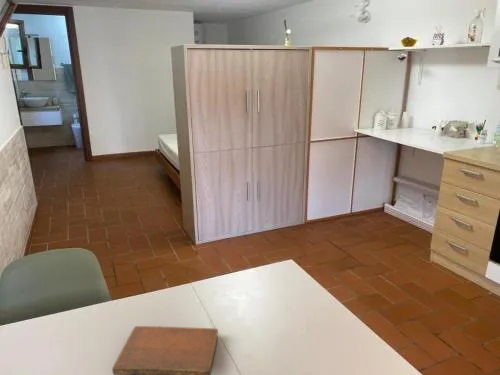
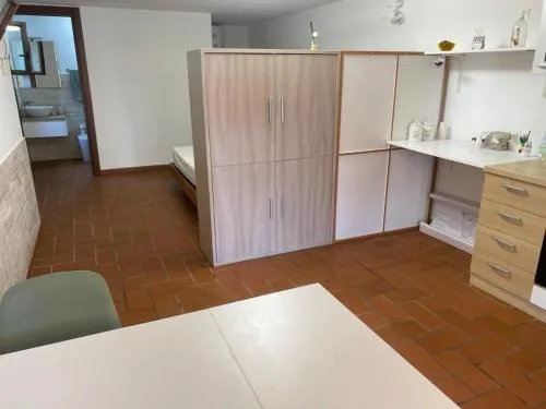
- notebook [111,325,219,375]
